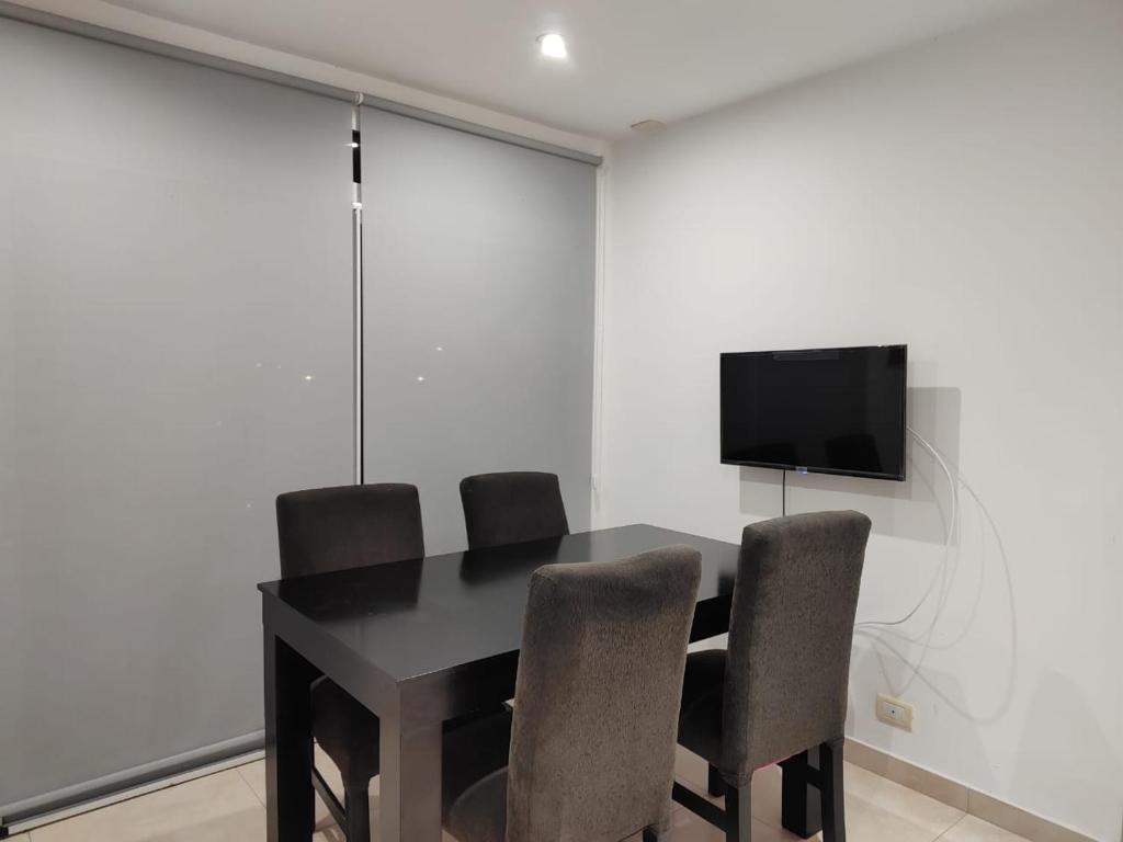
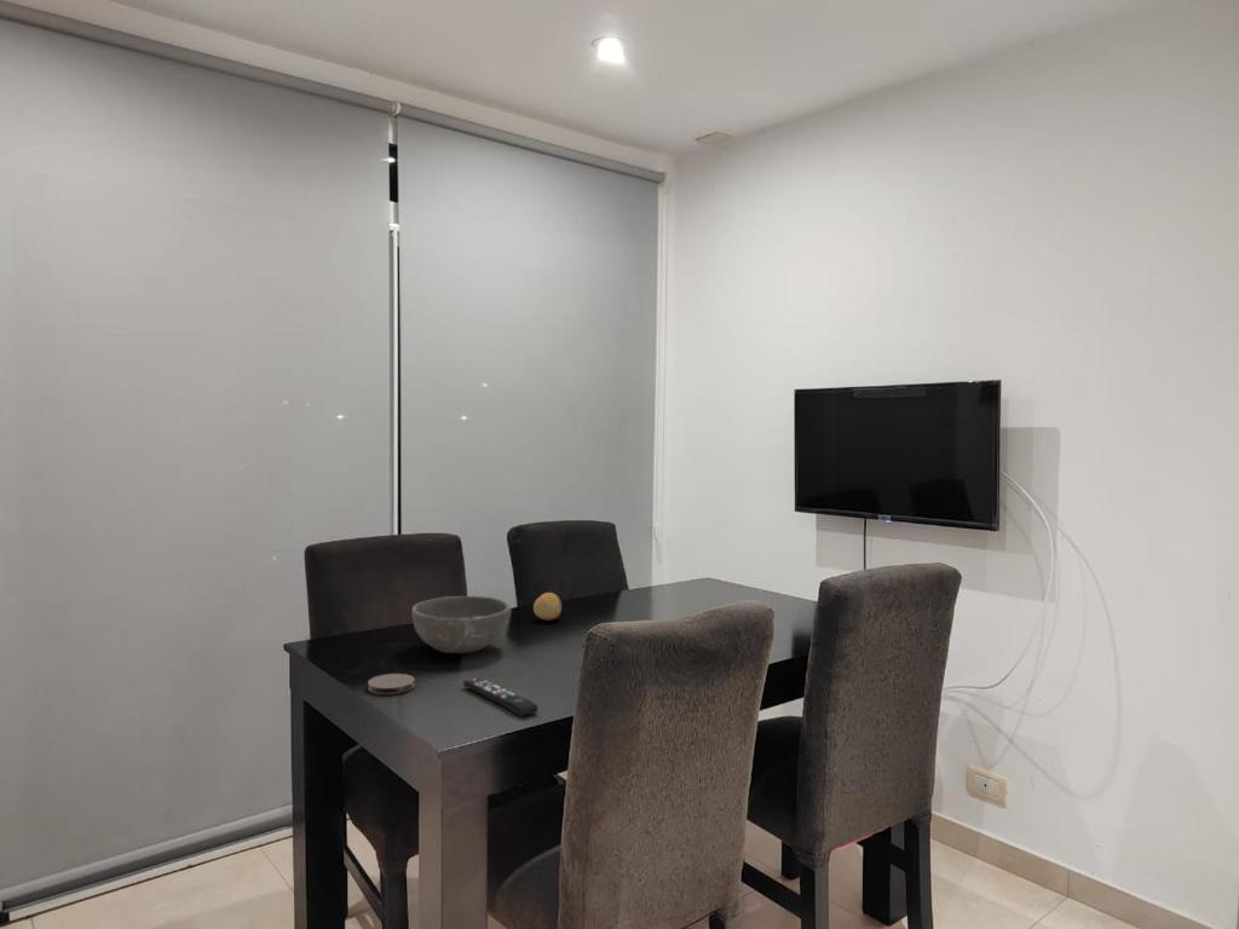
+ remote control [462,676,540,717]
+ bowl [411,595,512,654]
+ coaster [367,673,416,696]
+ fruit [532,592,563,622]
